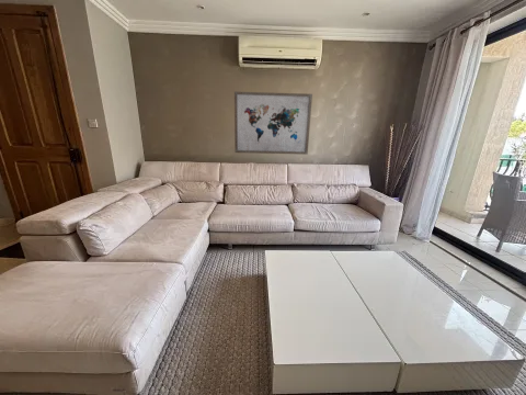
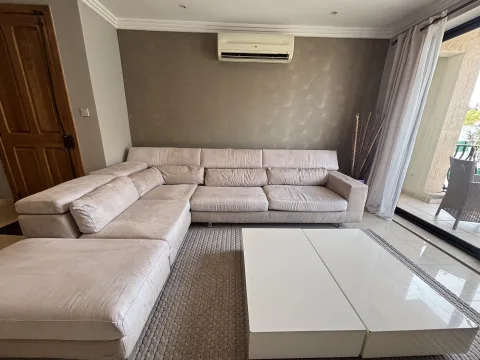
- wall art [233,91,313,156]
